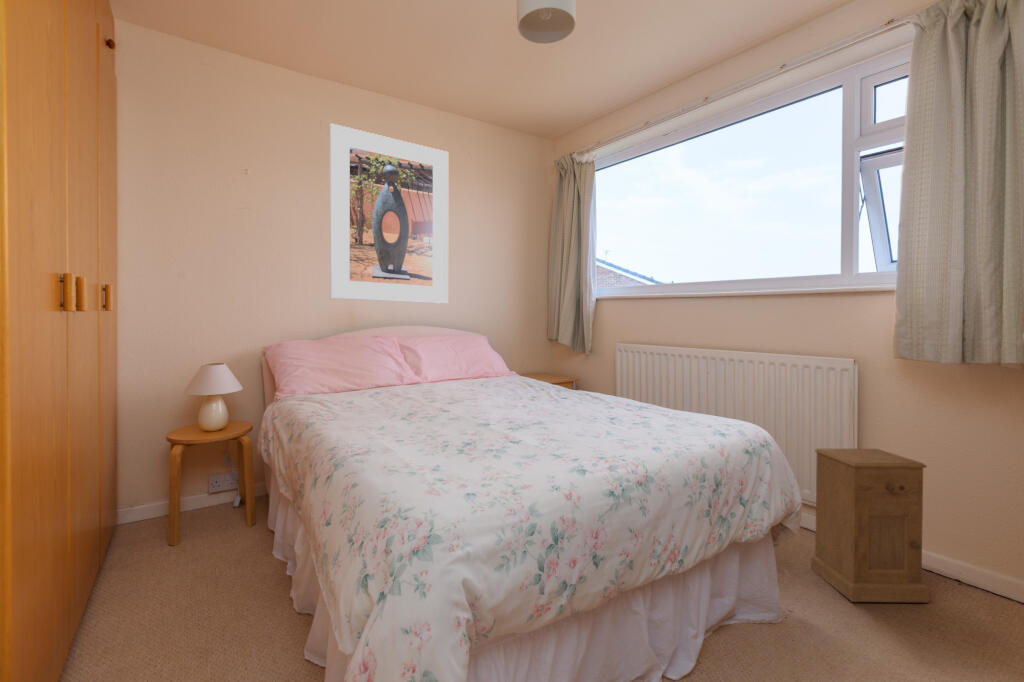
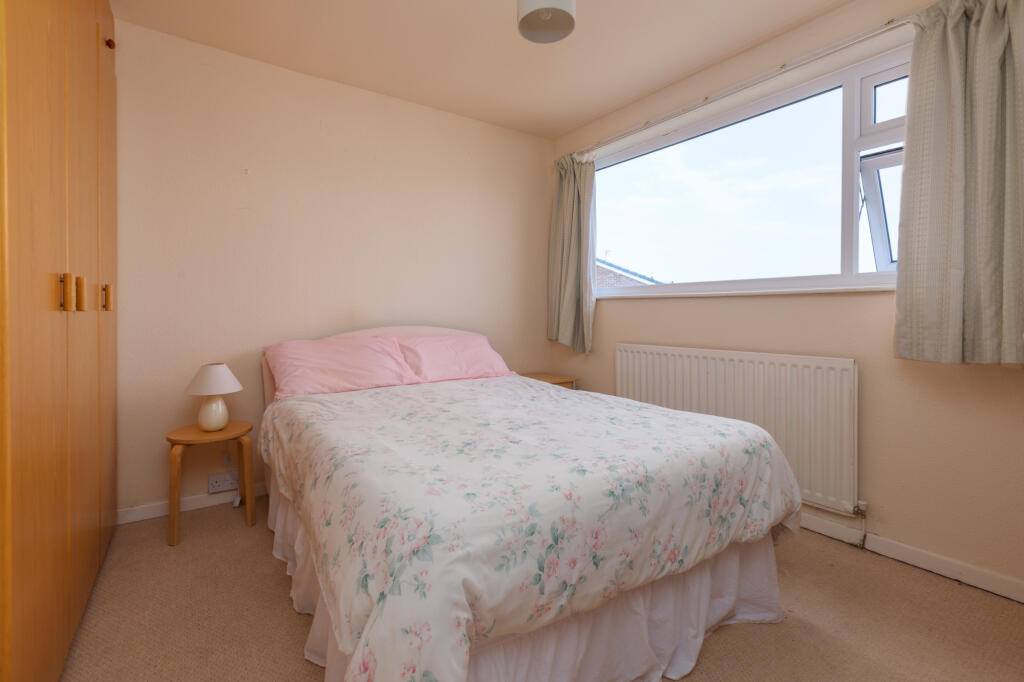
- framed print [329,122,449,305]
- nightstand [811,447,930,603]
